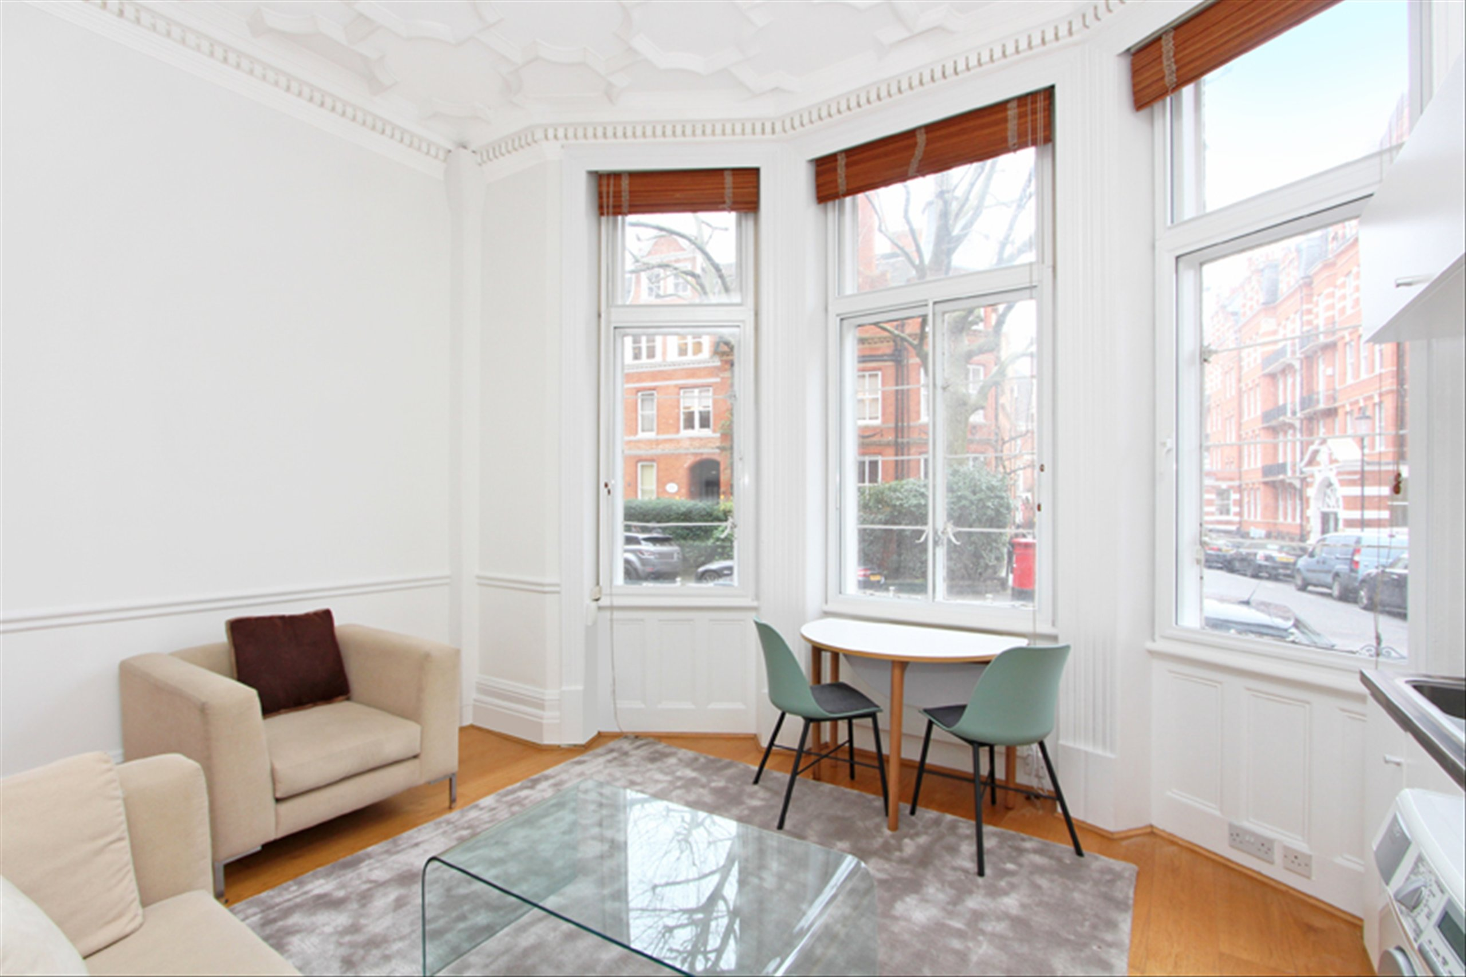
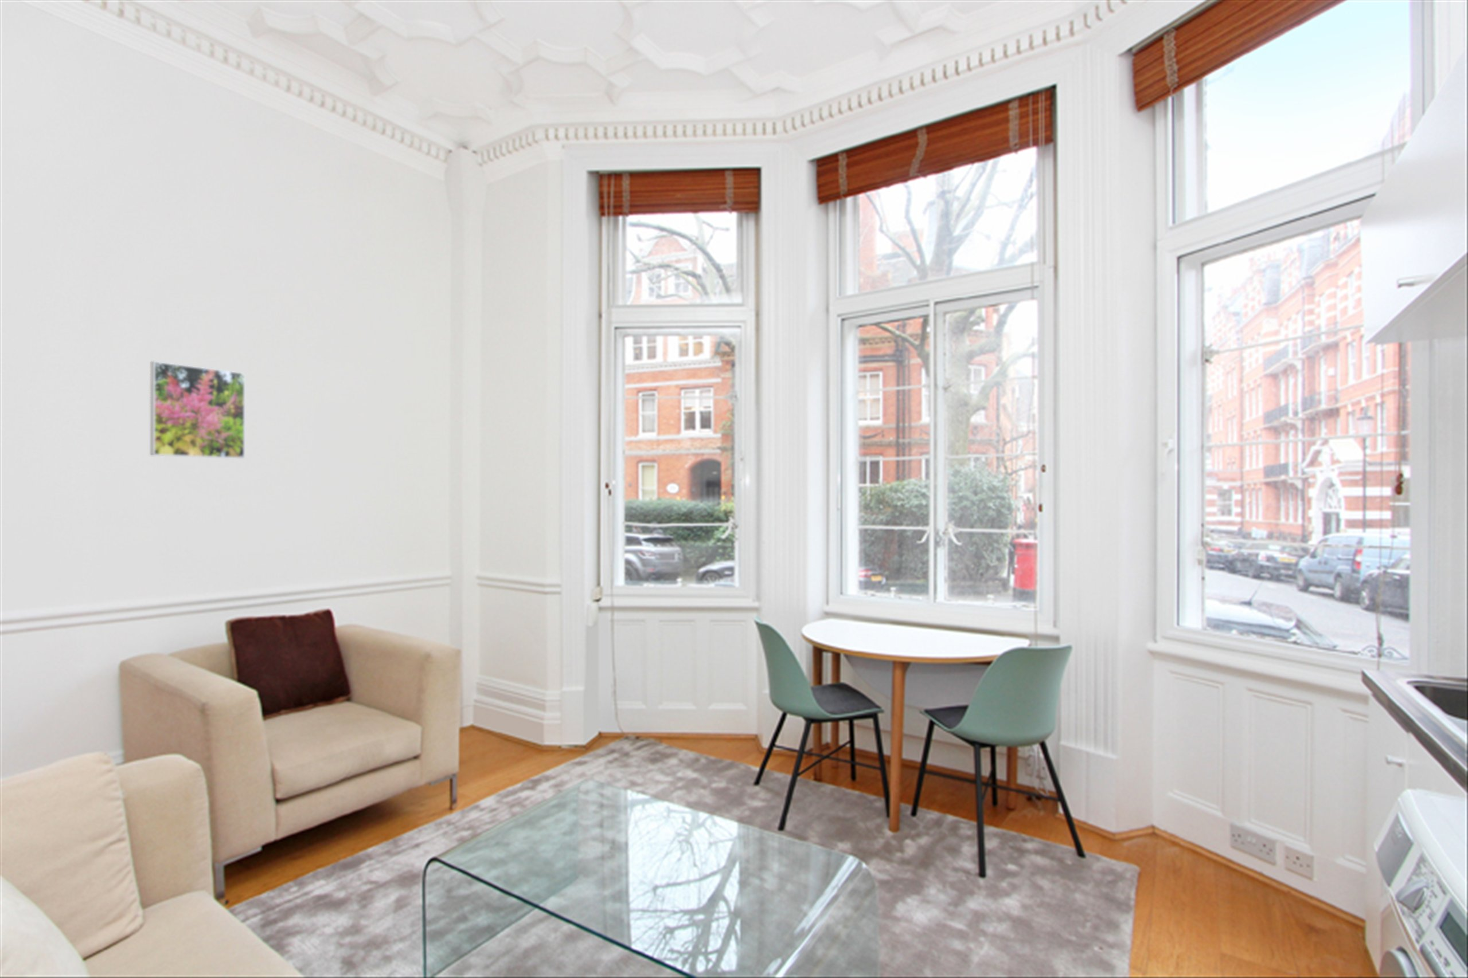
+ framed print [150,361,246,458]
